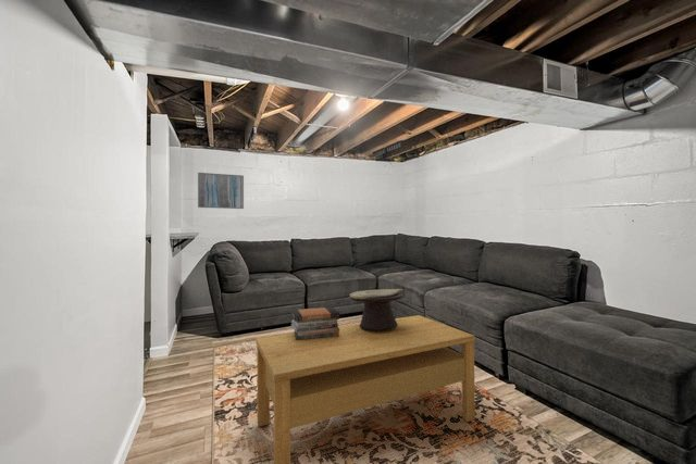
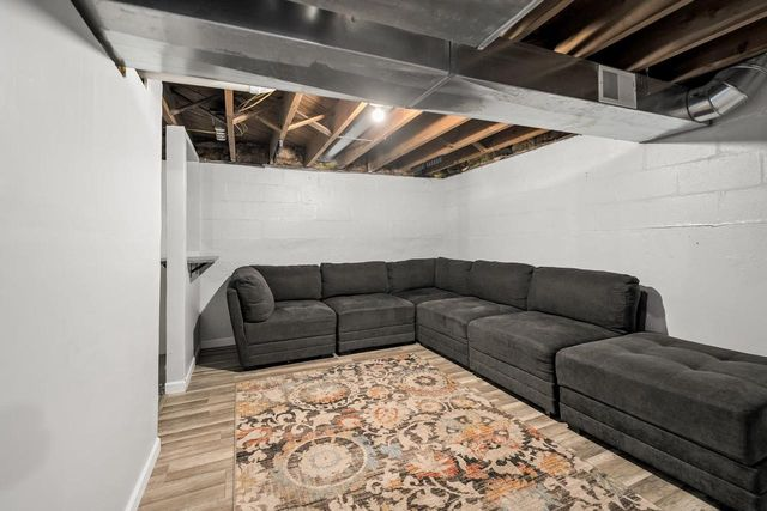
- book stack [290,306,340,340]
- coffee table [256,314,476,464]
- wall art [197,172,245,210]
- decorative bowl [349,288,406,330]
